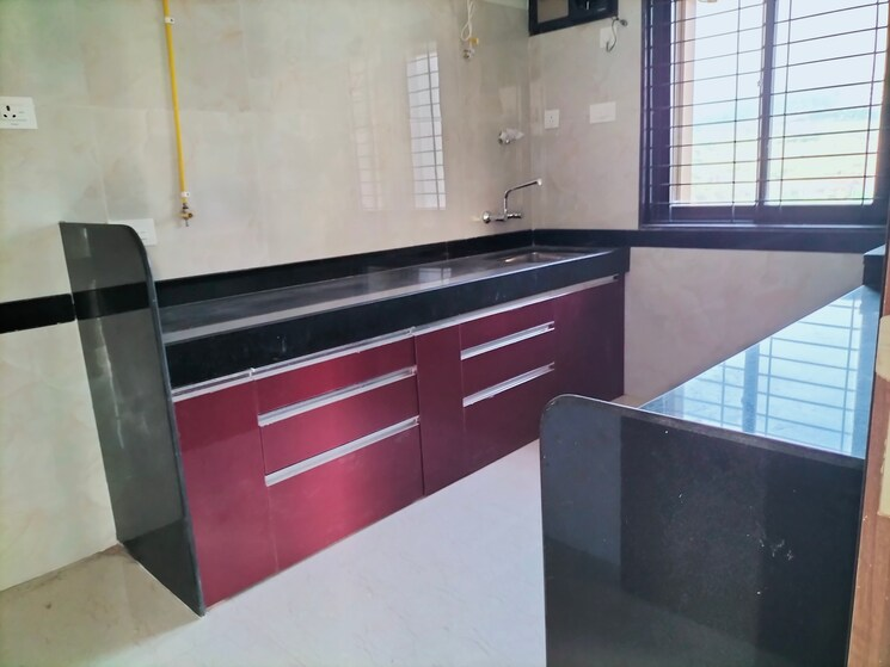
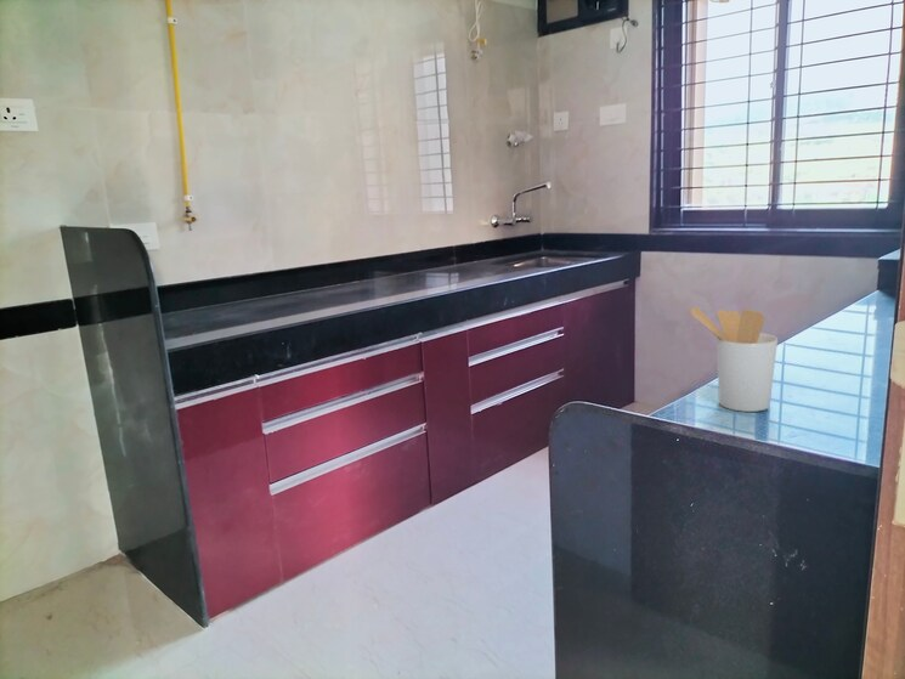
+ utensil holder [689,305,779,413]
